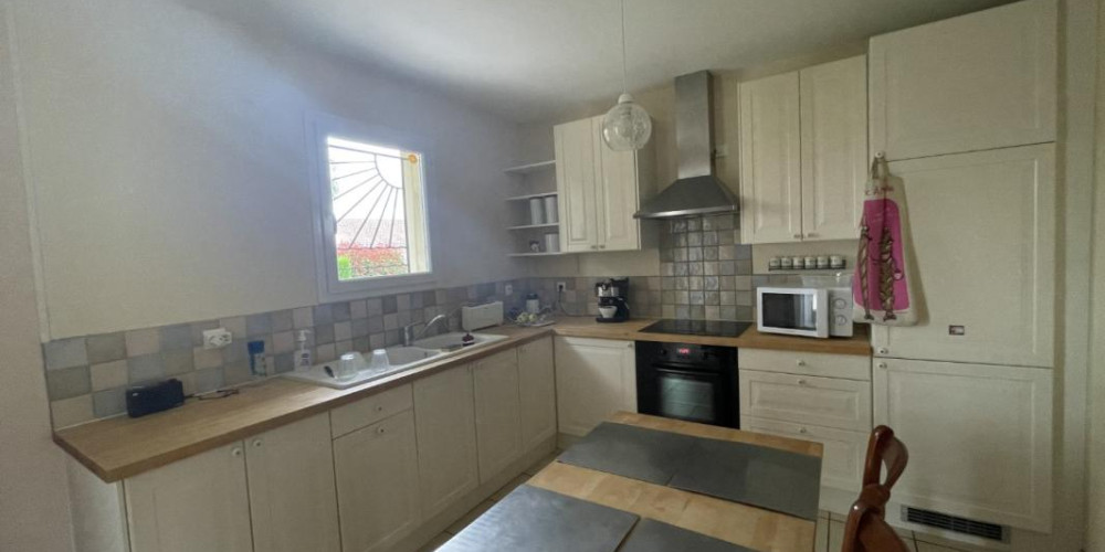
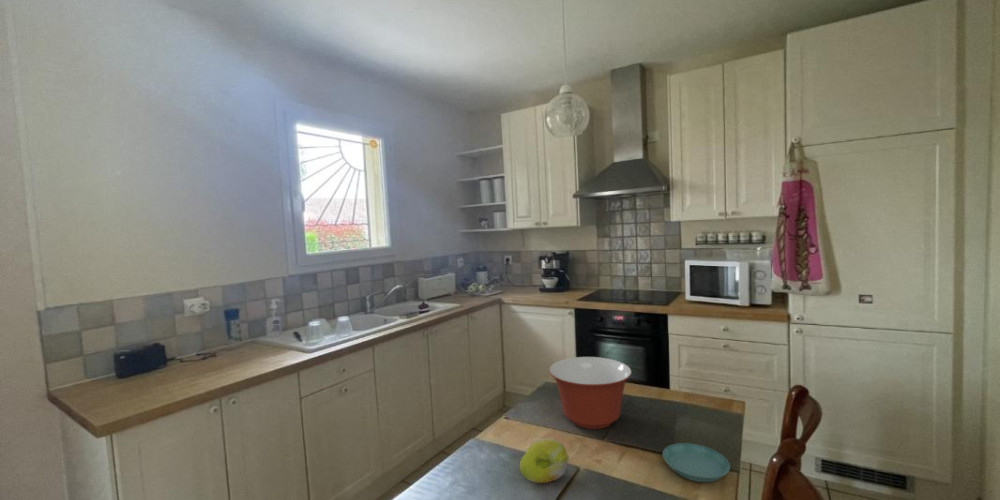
+ mixing bowl [548,356,633,430]
+ saucer [662,442,731,483]
+ fruit [518,436,570,484]
